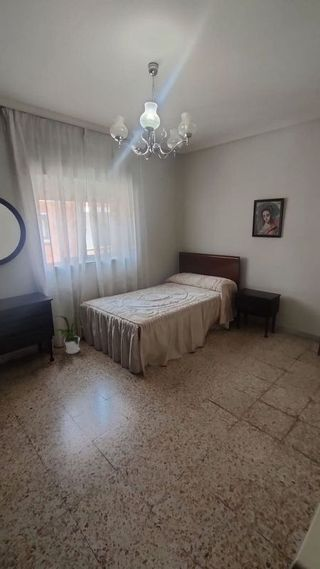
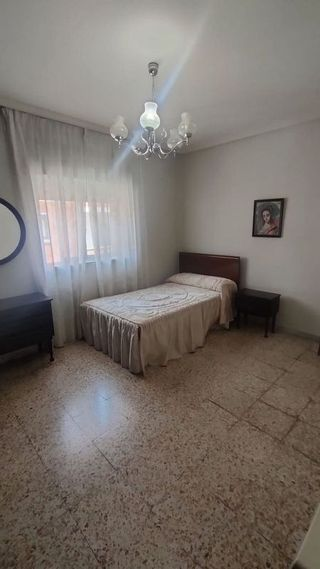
- house plant [54,314,86,355]
